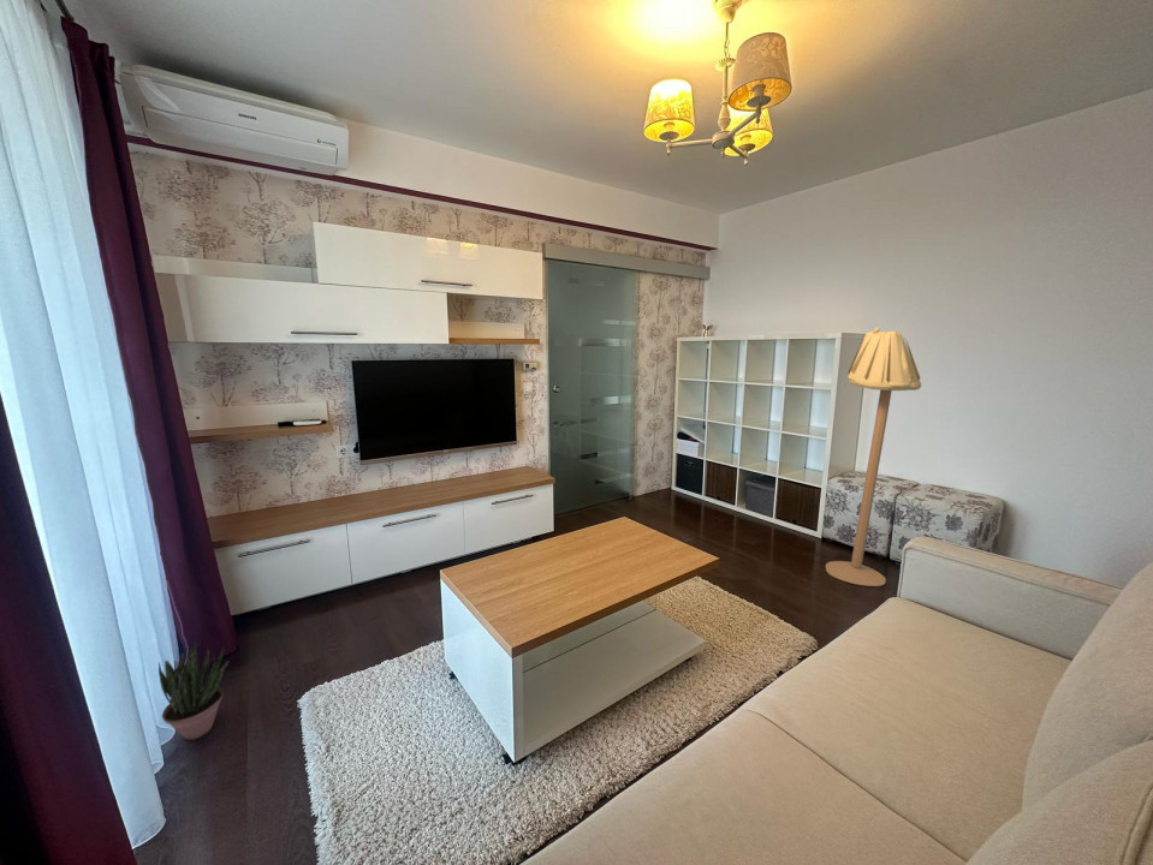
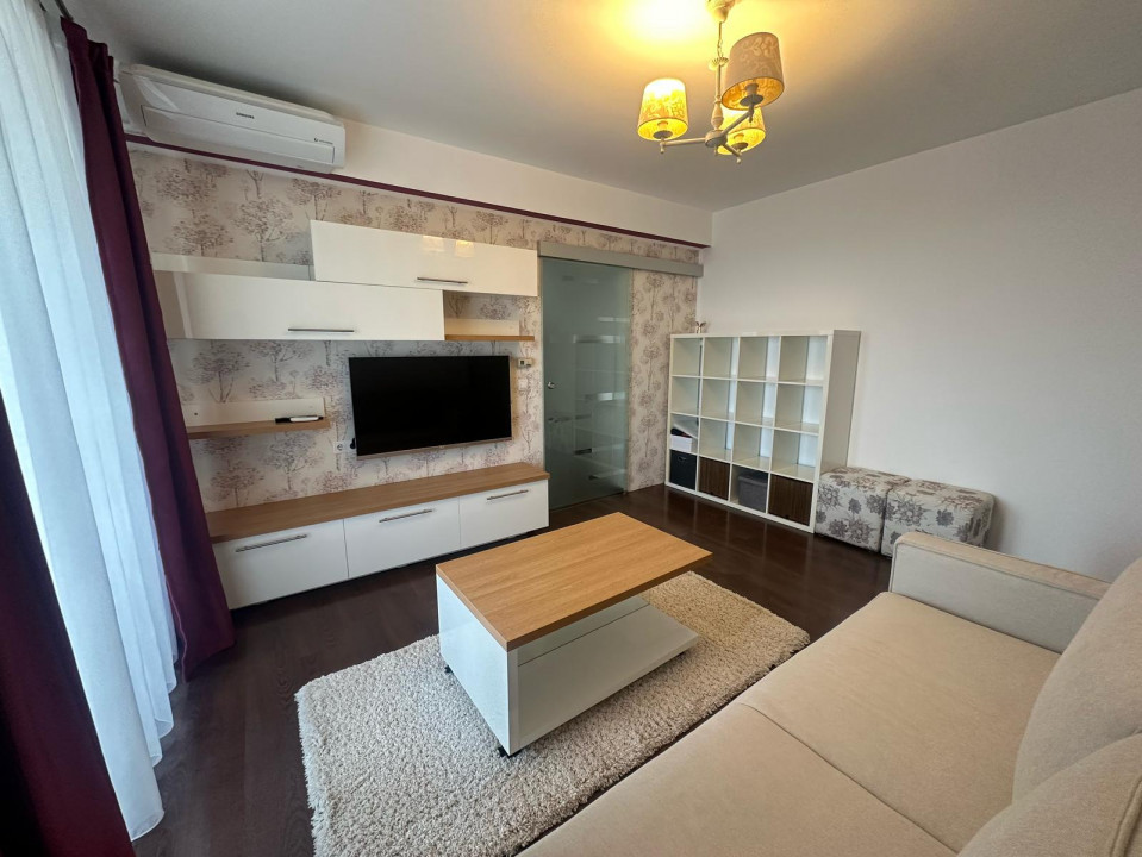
- floor lamp [825,327,922,587]
- potted plant [158,640,231,741]
